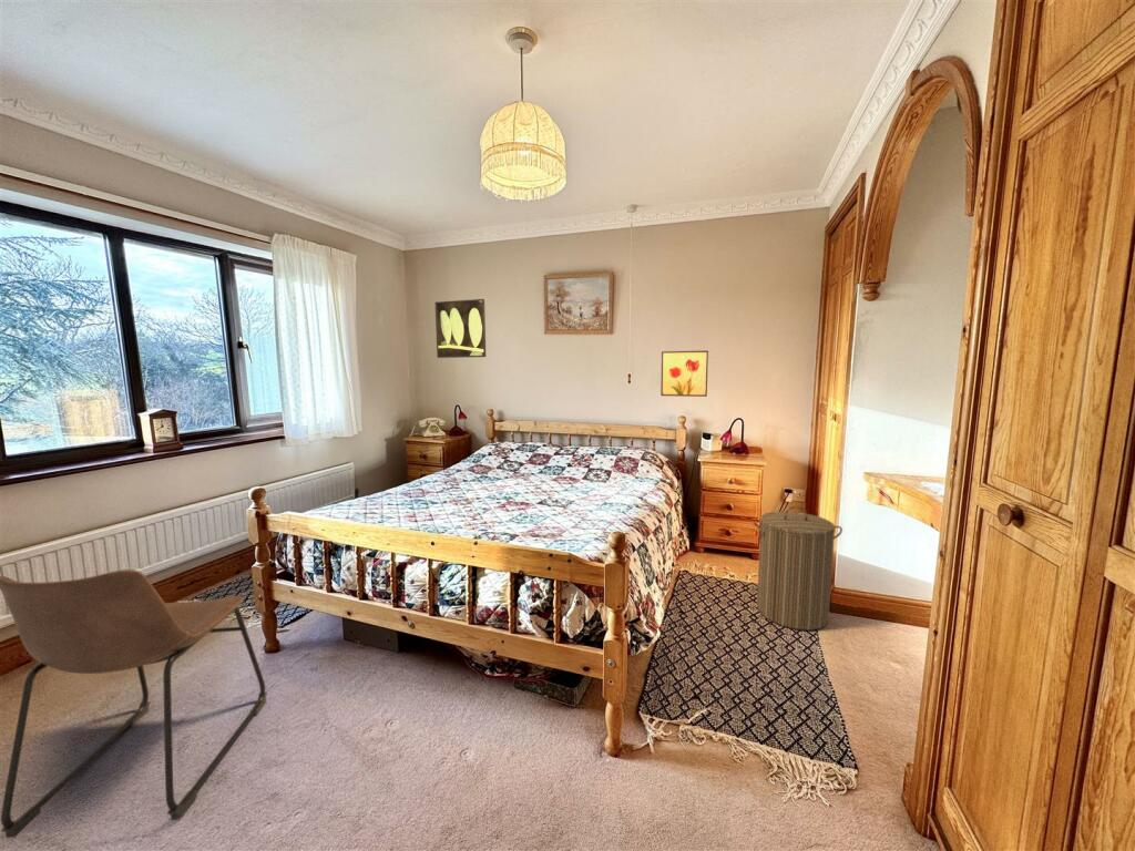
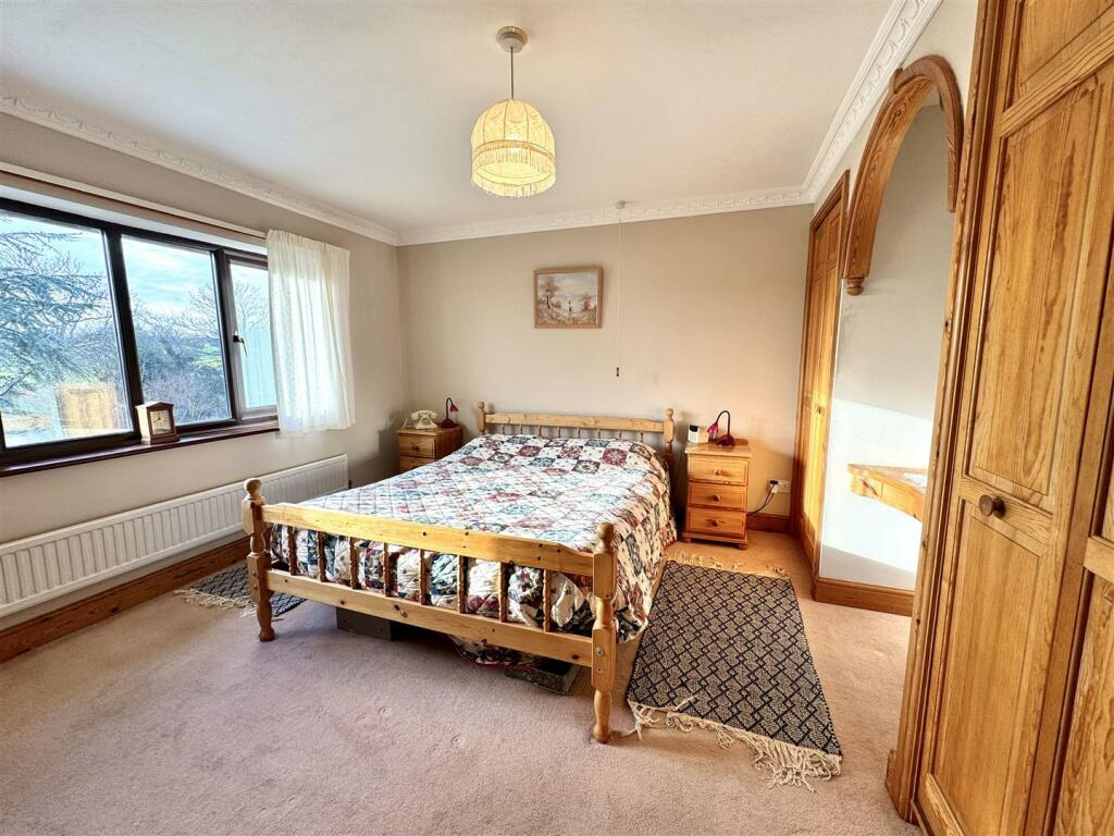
- chair [0,568,268,839]
- laundry hamper [751,505,843,632]
- wall art [659,349,709,398]
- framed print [434,298,487,359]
